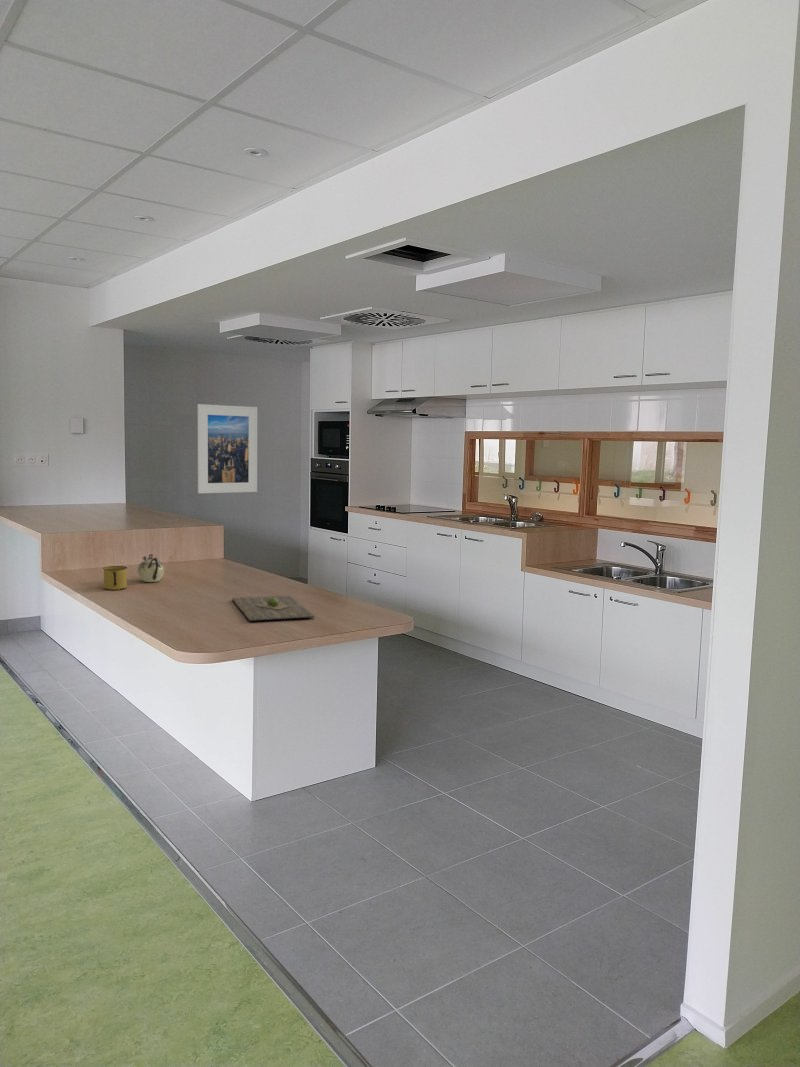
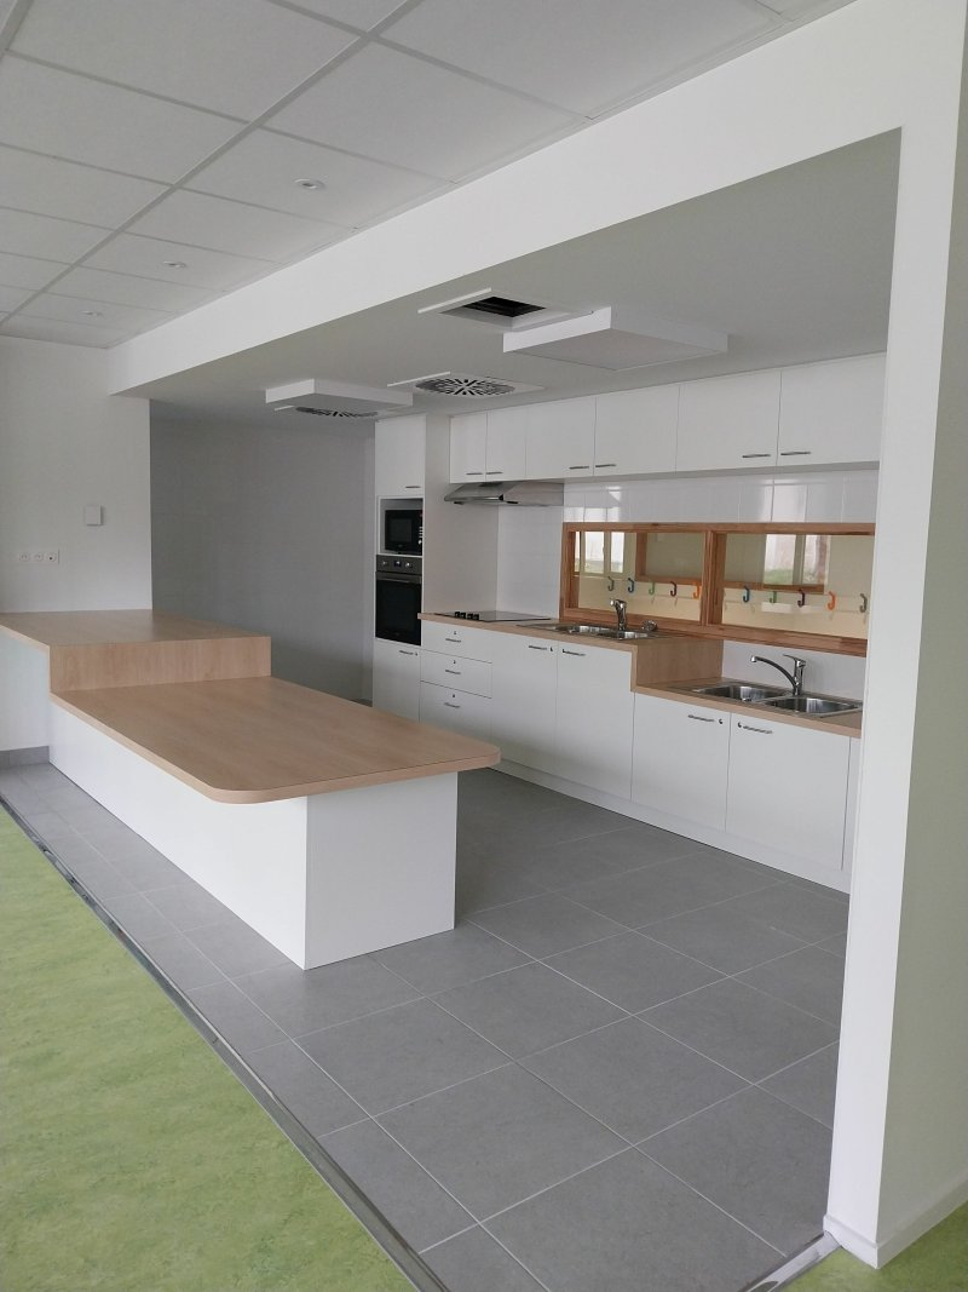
- teapot [137,553,166,583]
- cutting board [231,594,316,622]
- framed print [197,403,258,494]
- mug [102,565,128,591]
